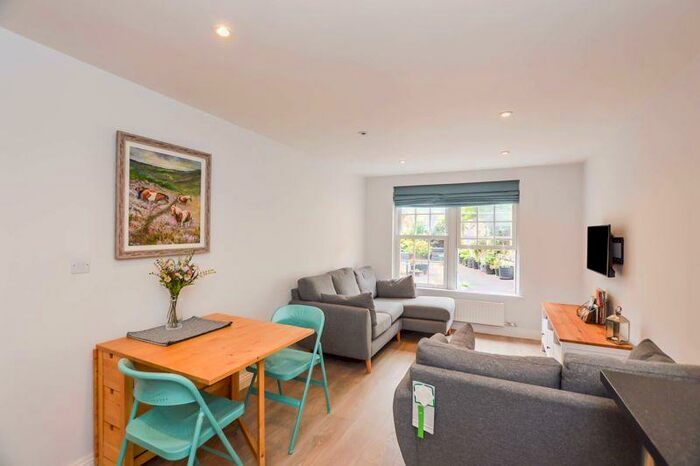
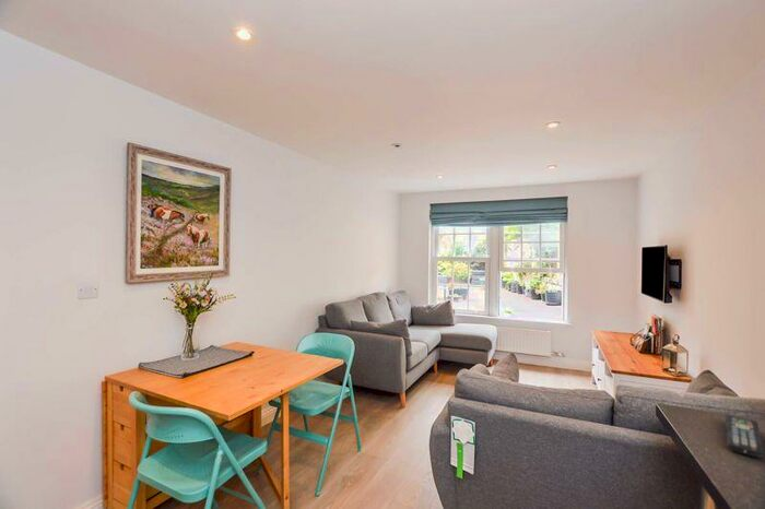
+ remote control [725,413,765,459]
